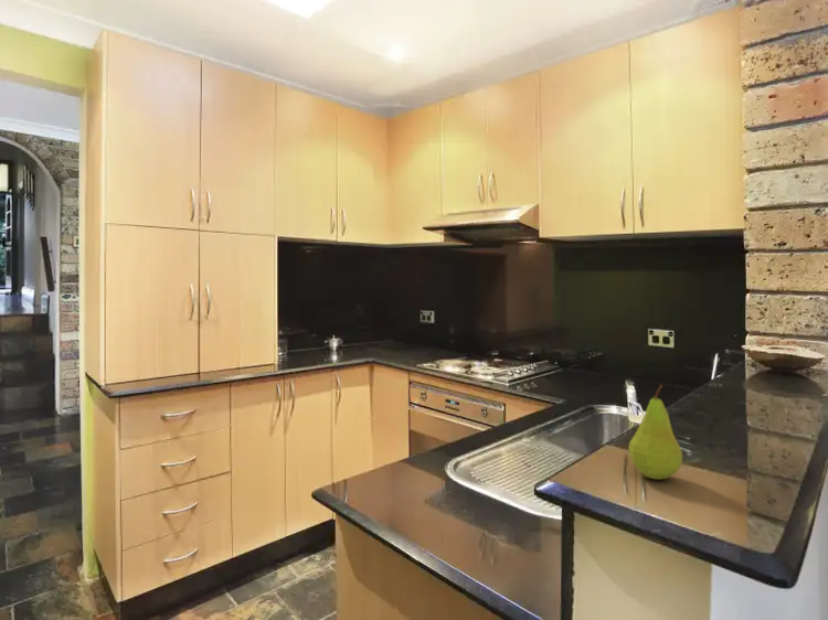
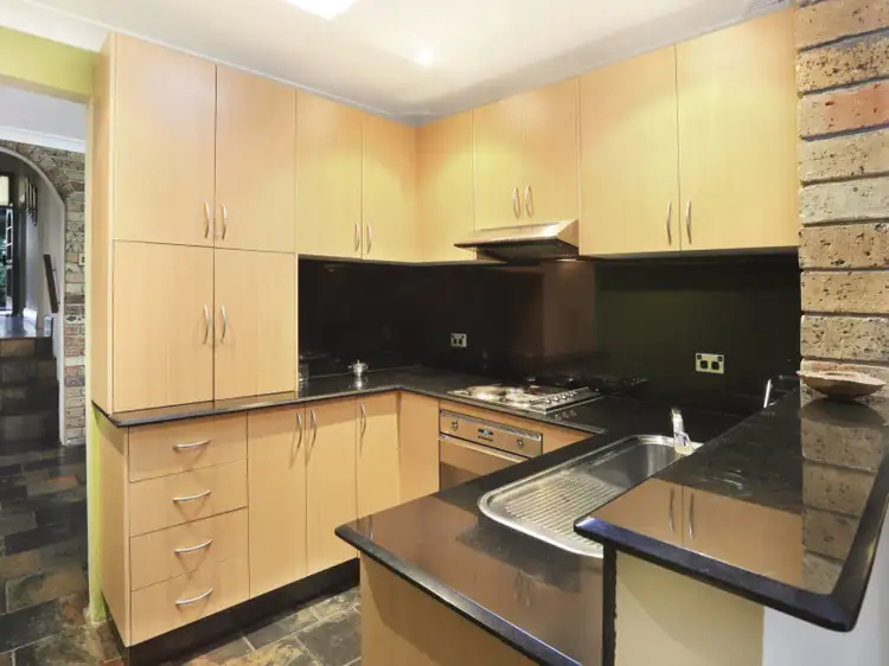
- fruit [627,383,683,480]
